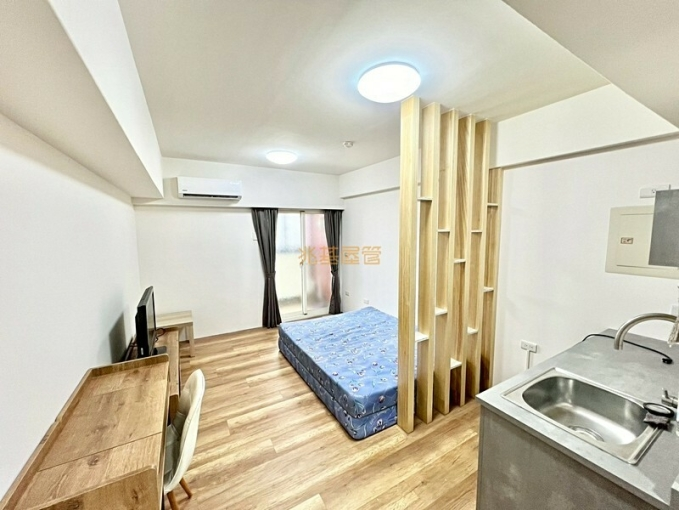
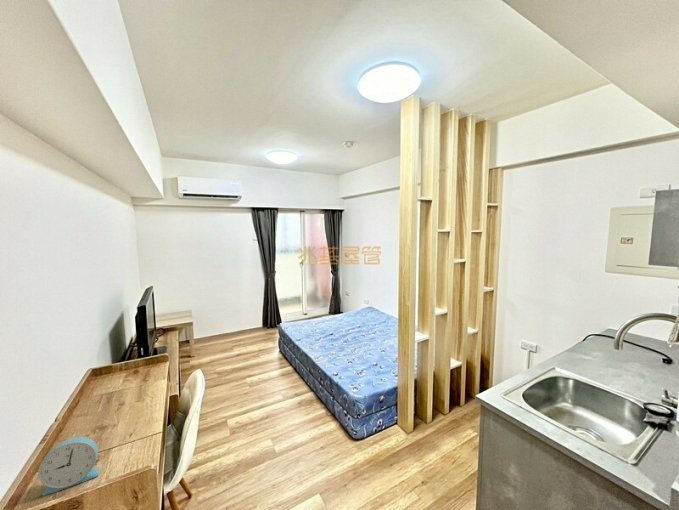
+ alarm clock [37,436,101,496]
